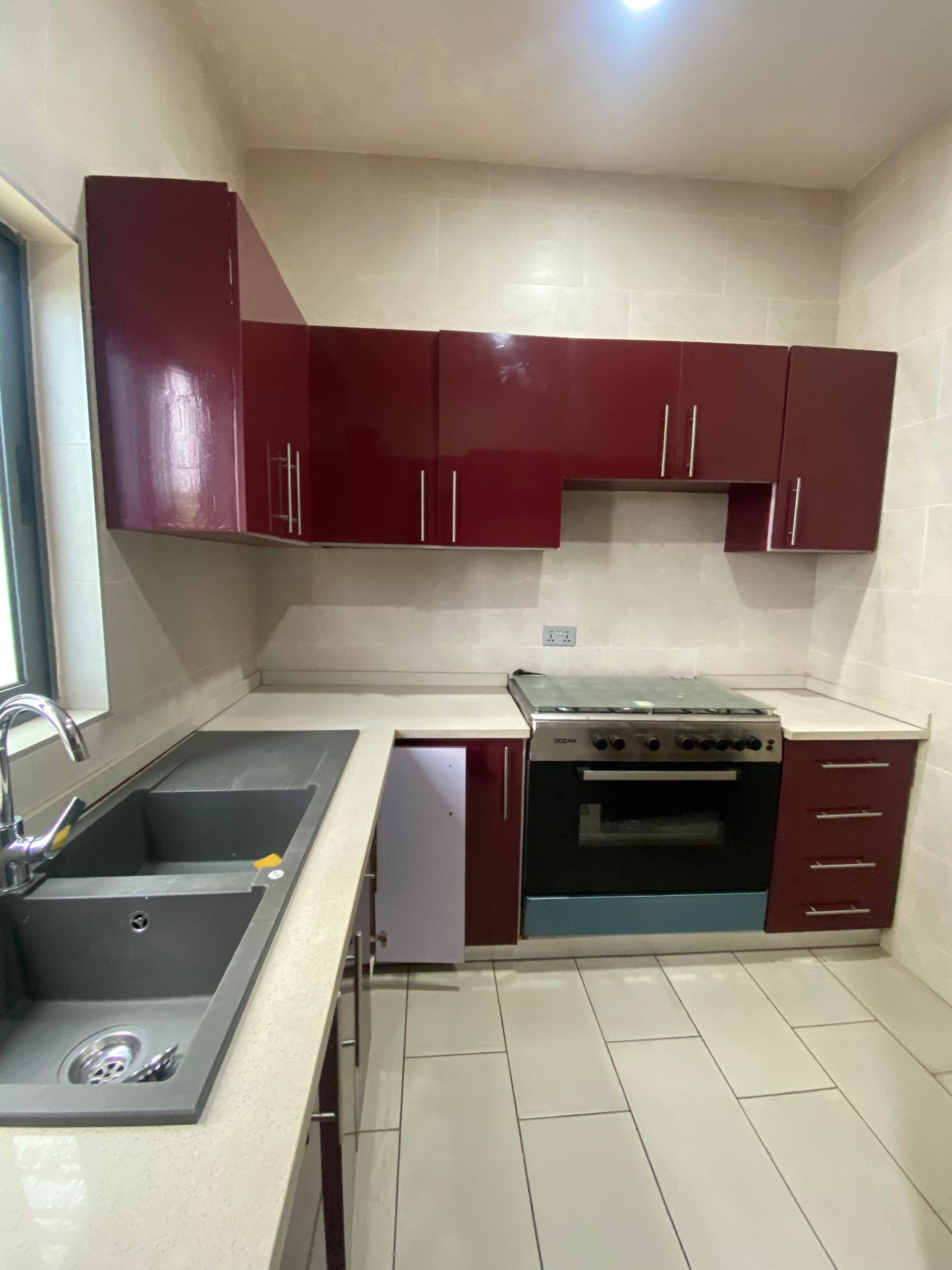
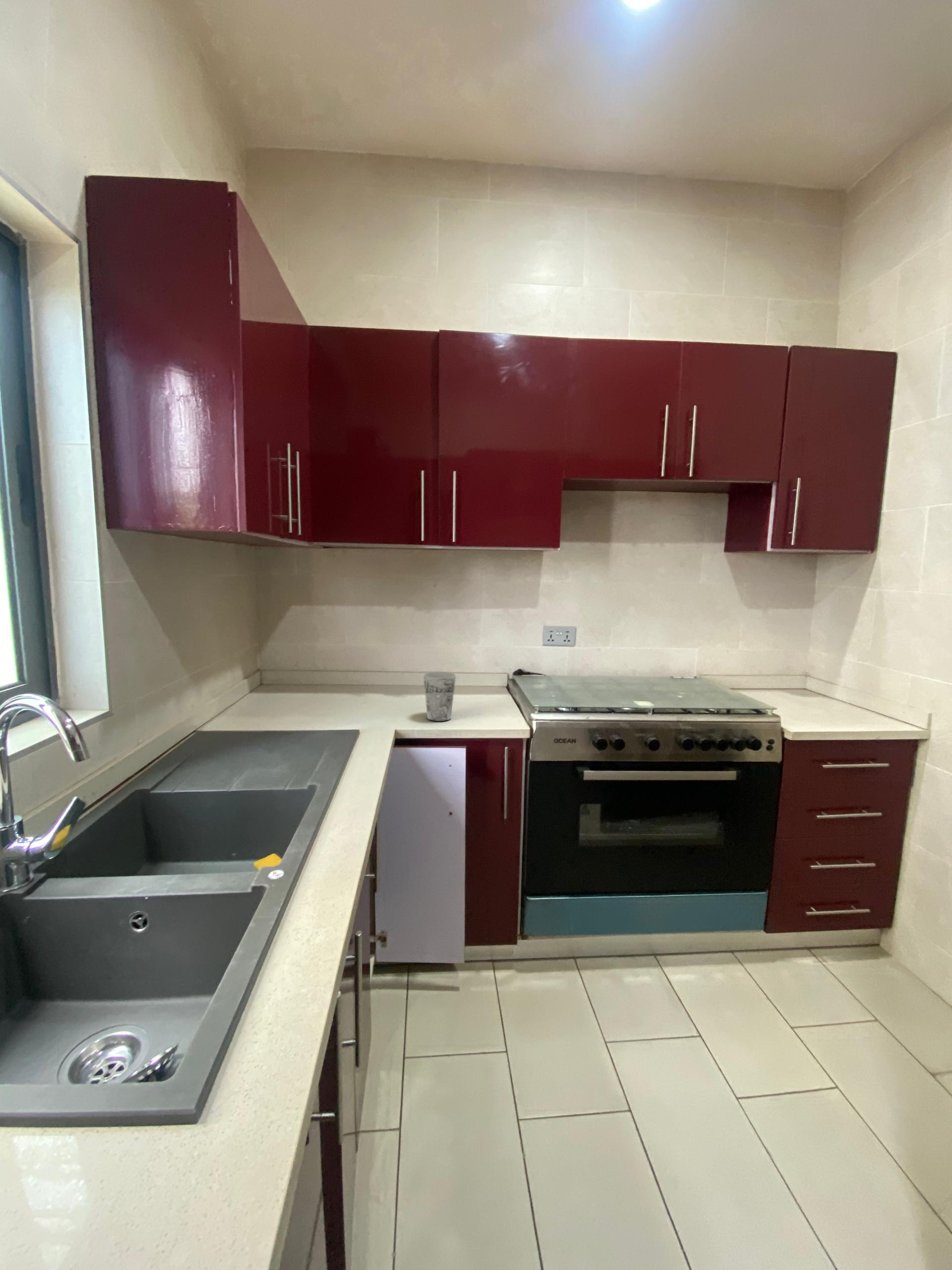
+ cup [423,671,457,722]
